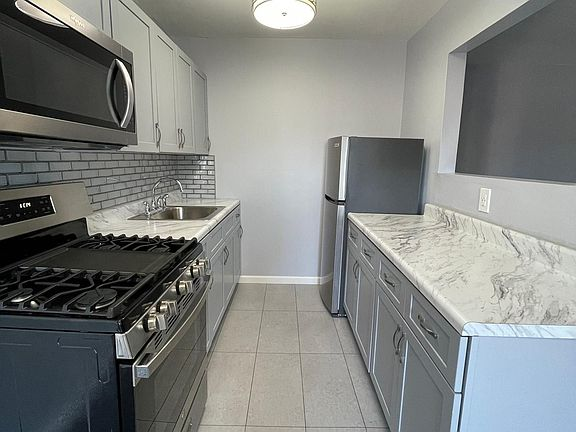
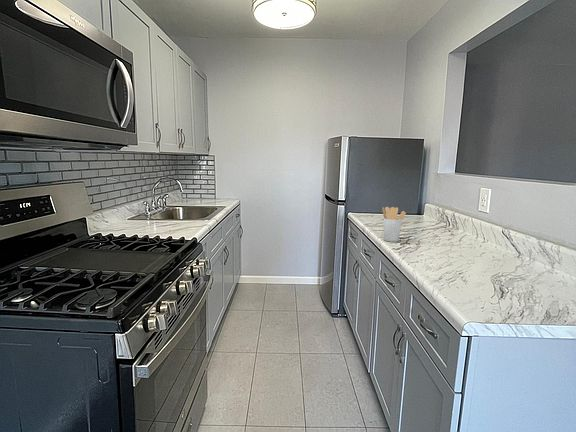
+ utensil holder [381,206,407,243]
